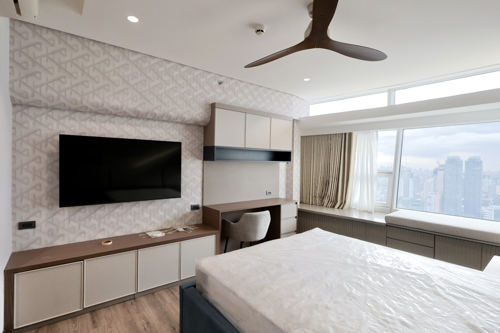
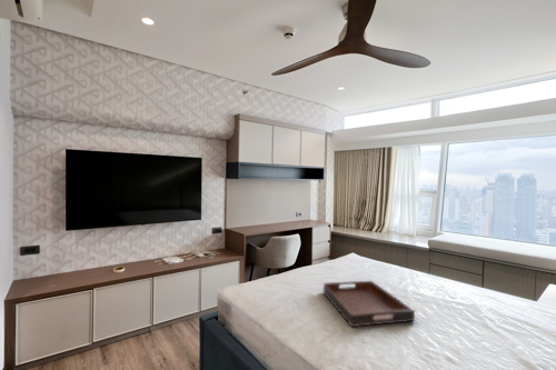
+ serving tray [322,280,416,328]
